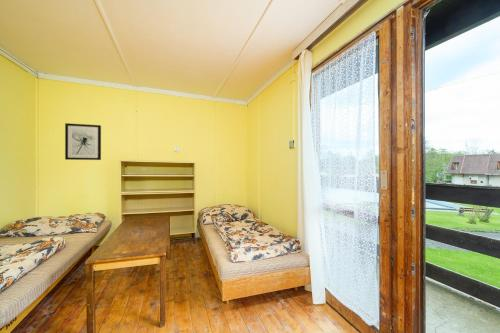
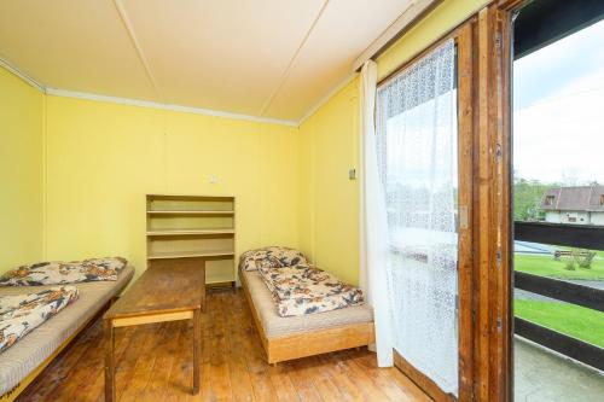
- wall art [64,122,102,161]
